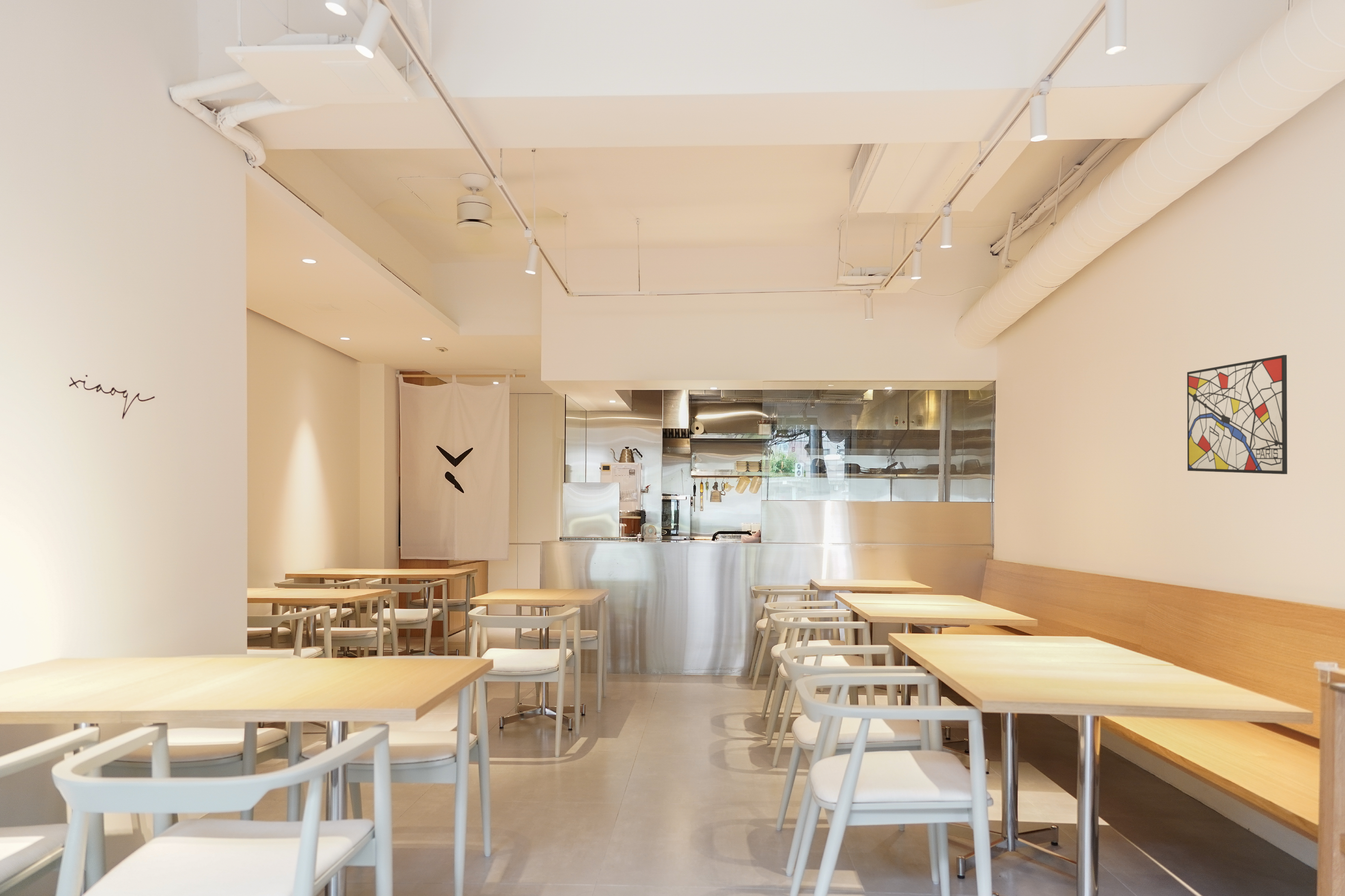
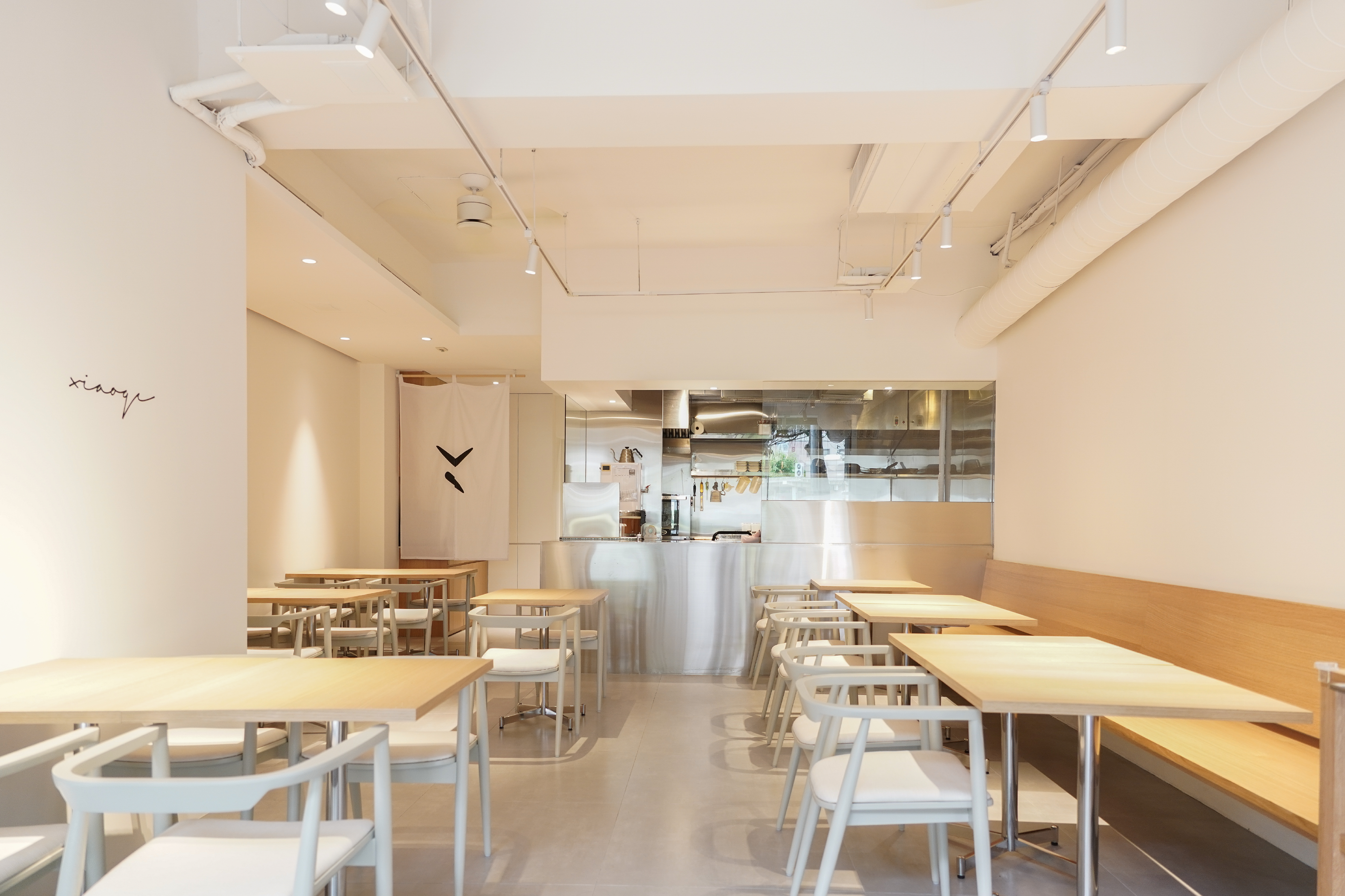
- wall art [1187,354,1288,475]
